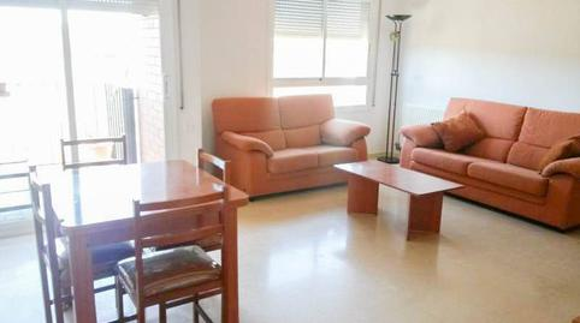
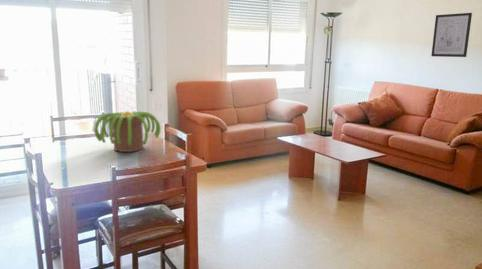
+ plant [93,110,162,153]
+ wall art [430,12,473,58]
